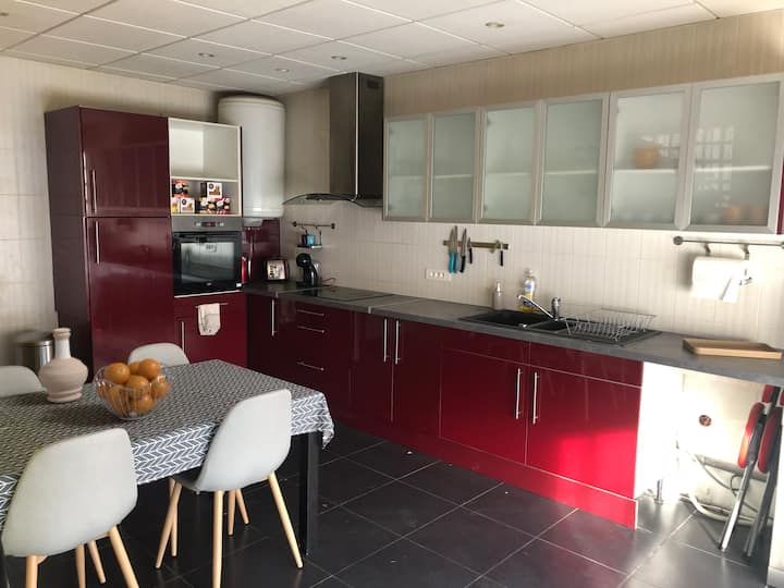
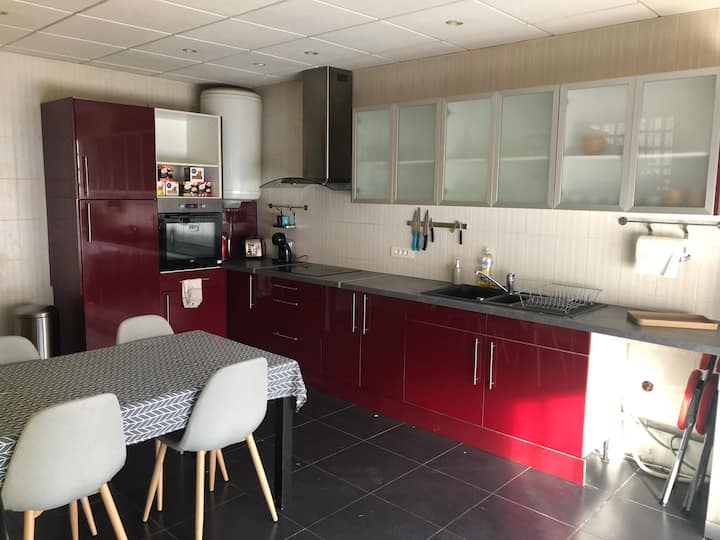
- bottle [37,327,89,404]
- fruit basket [91,357,175,421]
